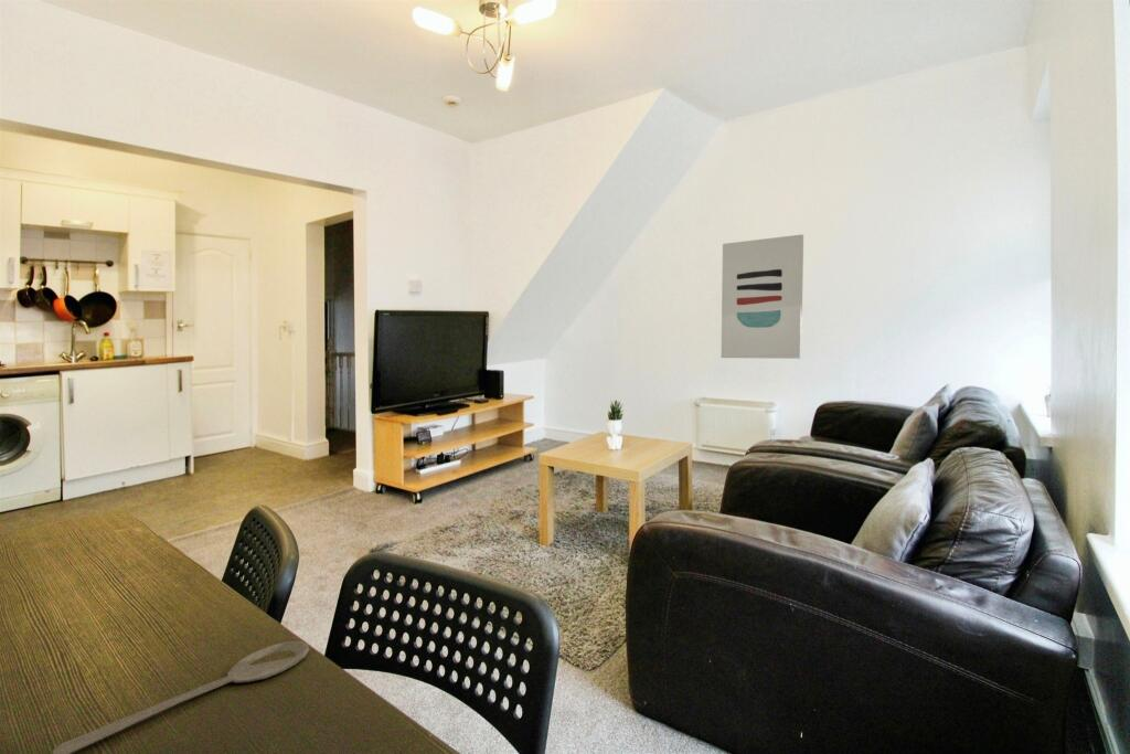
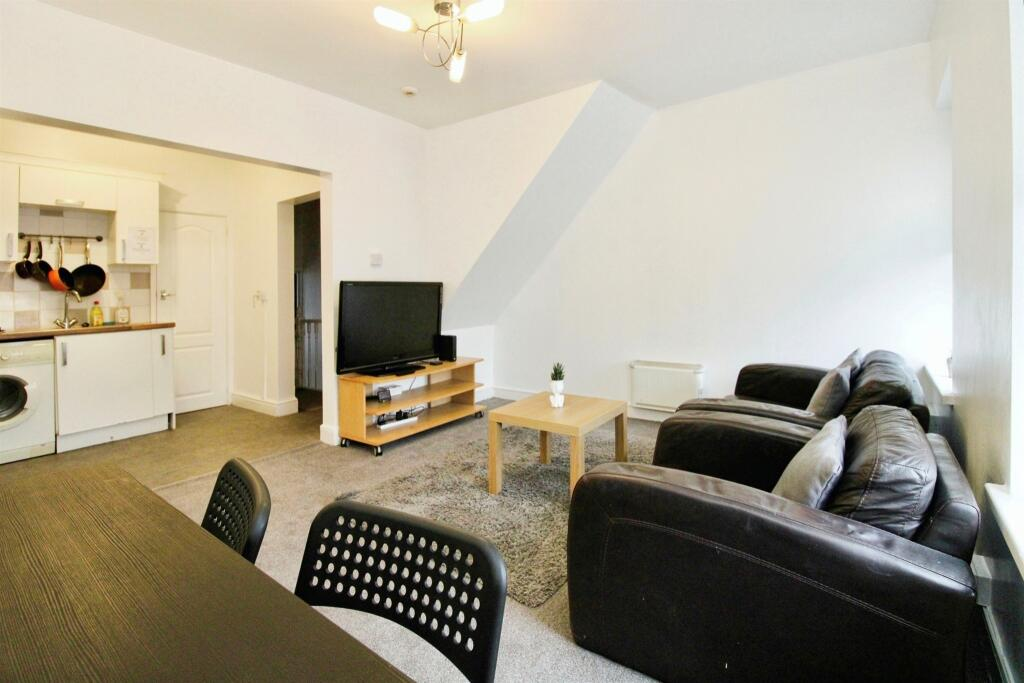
- wall art [721,233,804,360]
- wooden spoon [51,640,311,754]
